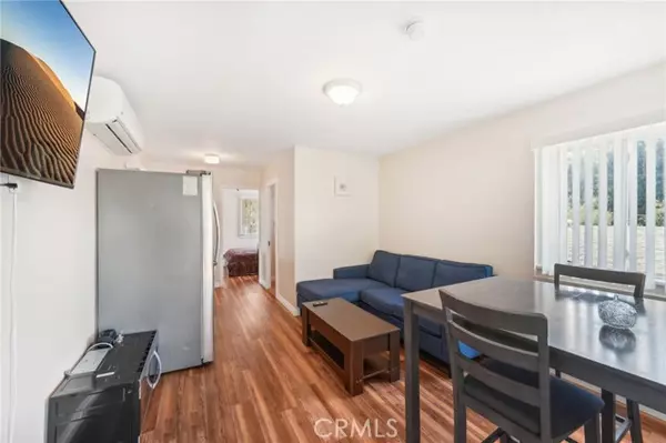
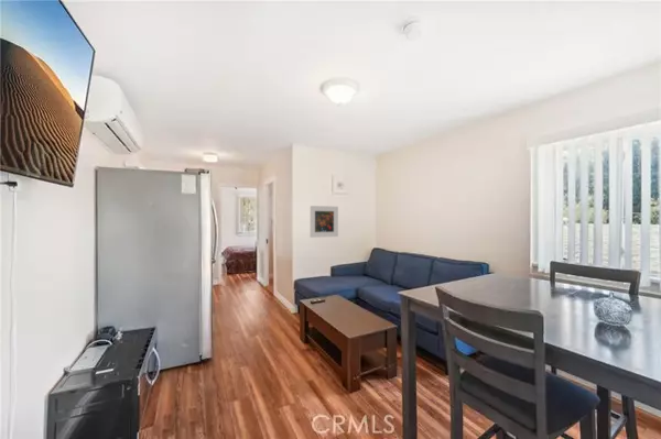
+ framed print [308,205,339,239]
